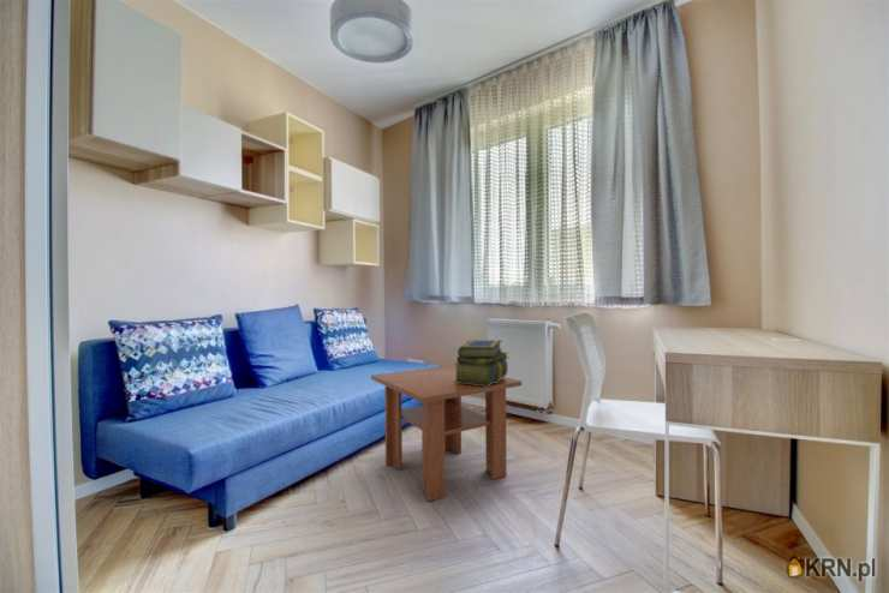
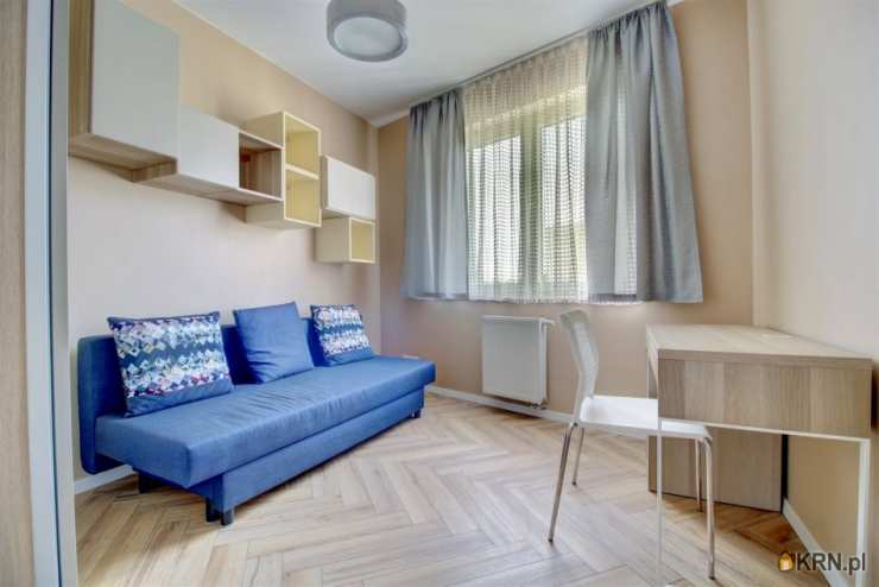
- stack of books [452,339,511,387]
- coffee table [370,364,523,503]
